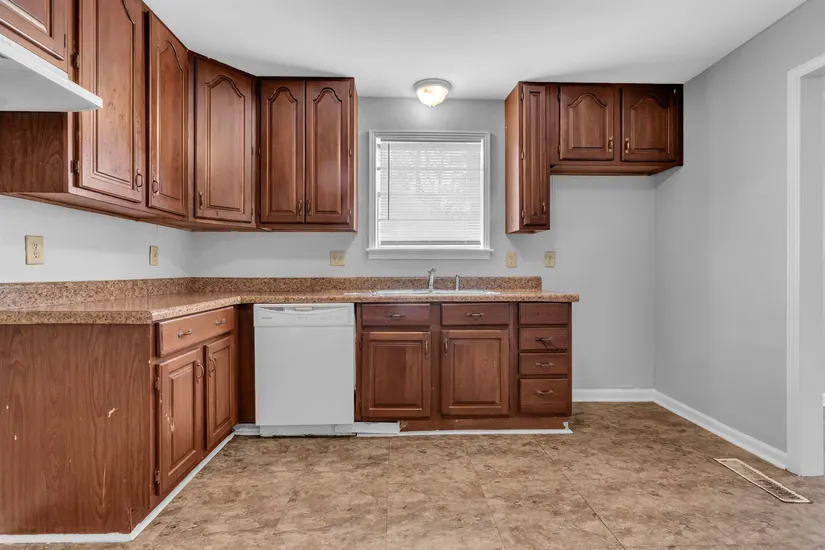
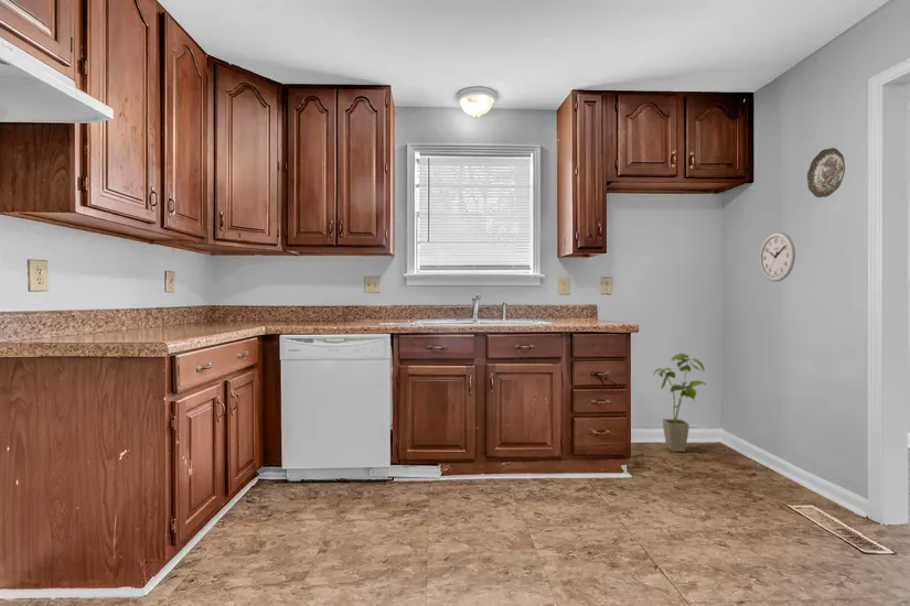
+ house plant [652,353,707,453]
+ wall clock [759,231,796,283]
+ decorative plate [806,147,846,198]
